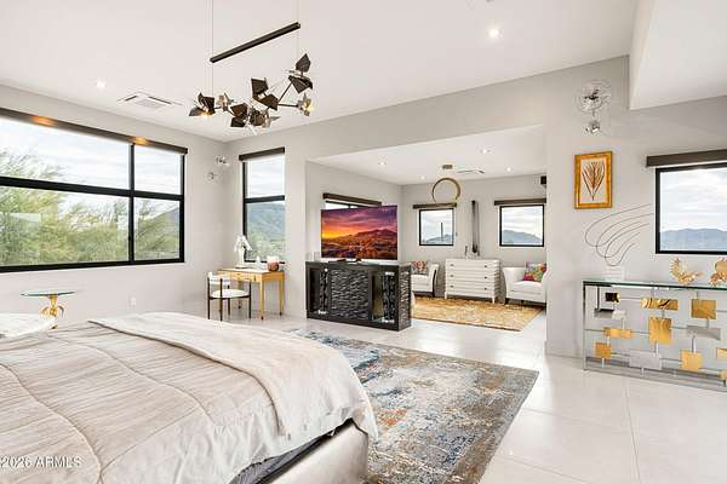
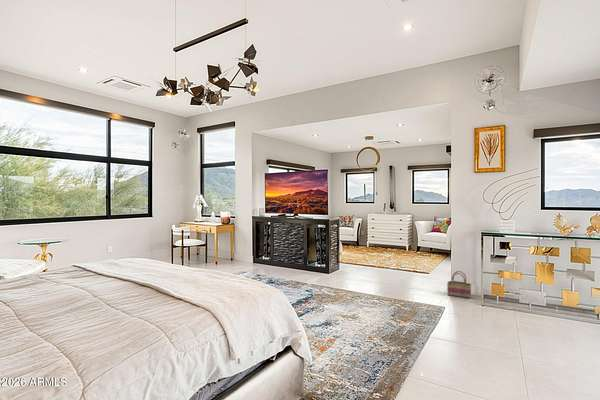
+ basket [446,270,472,300]
